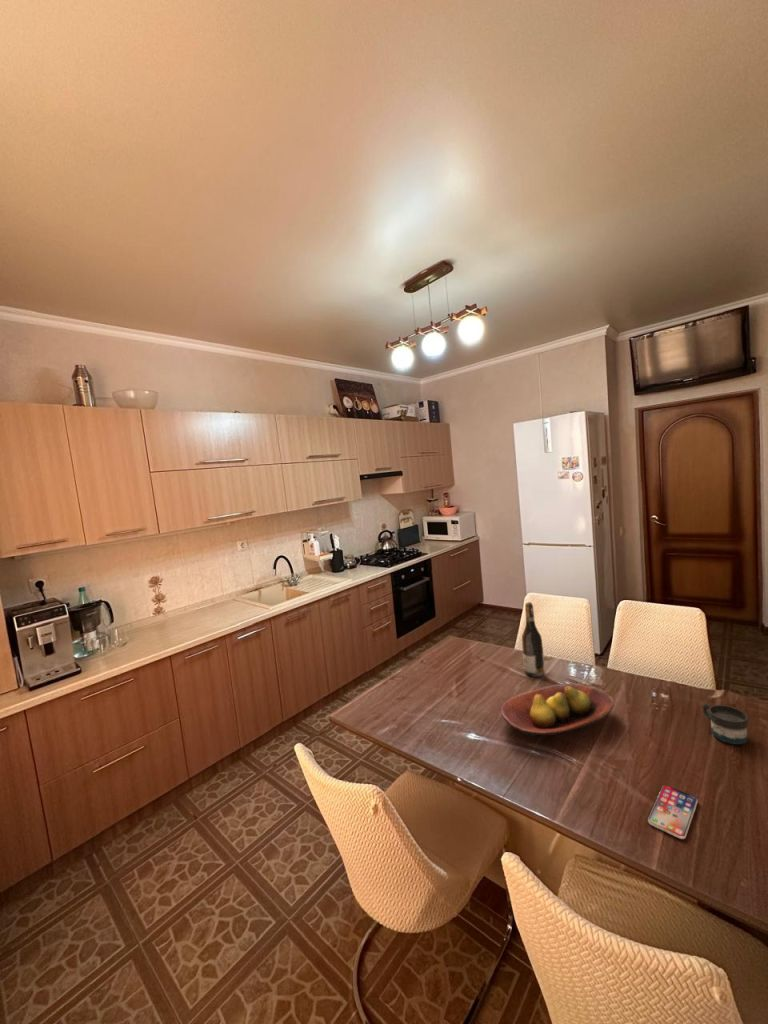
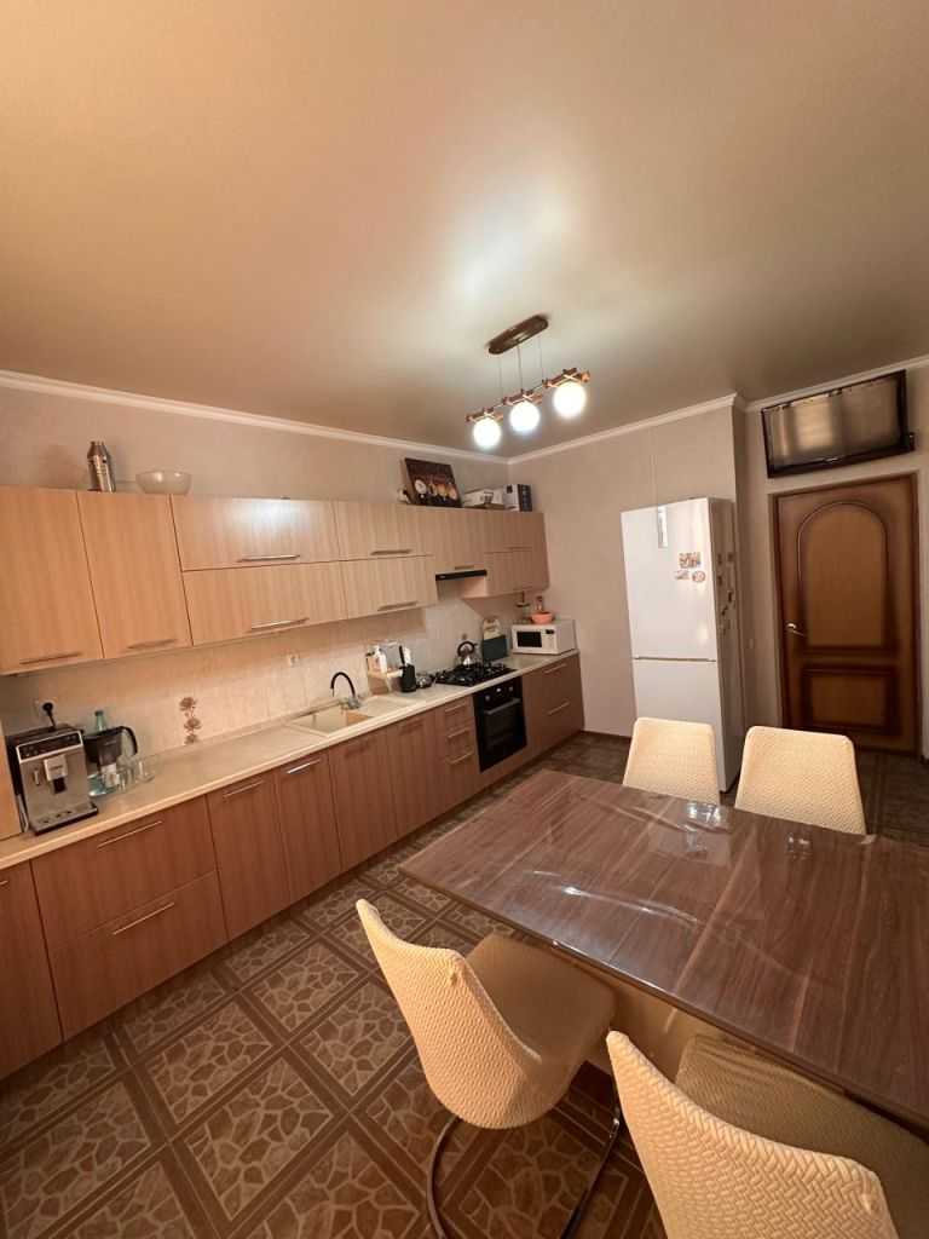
- mug [702,703,749,745]
- wine bottle [521,601,545,678]
- fruit bowl [500,682,615,738]
- smartphone [647,784,699,840]
